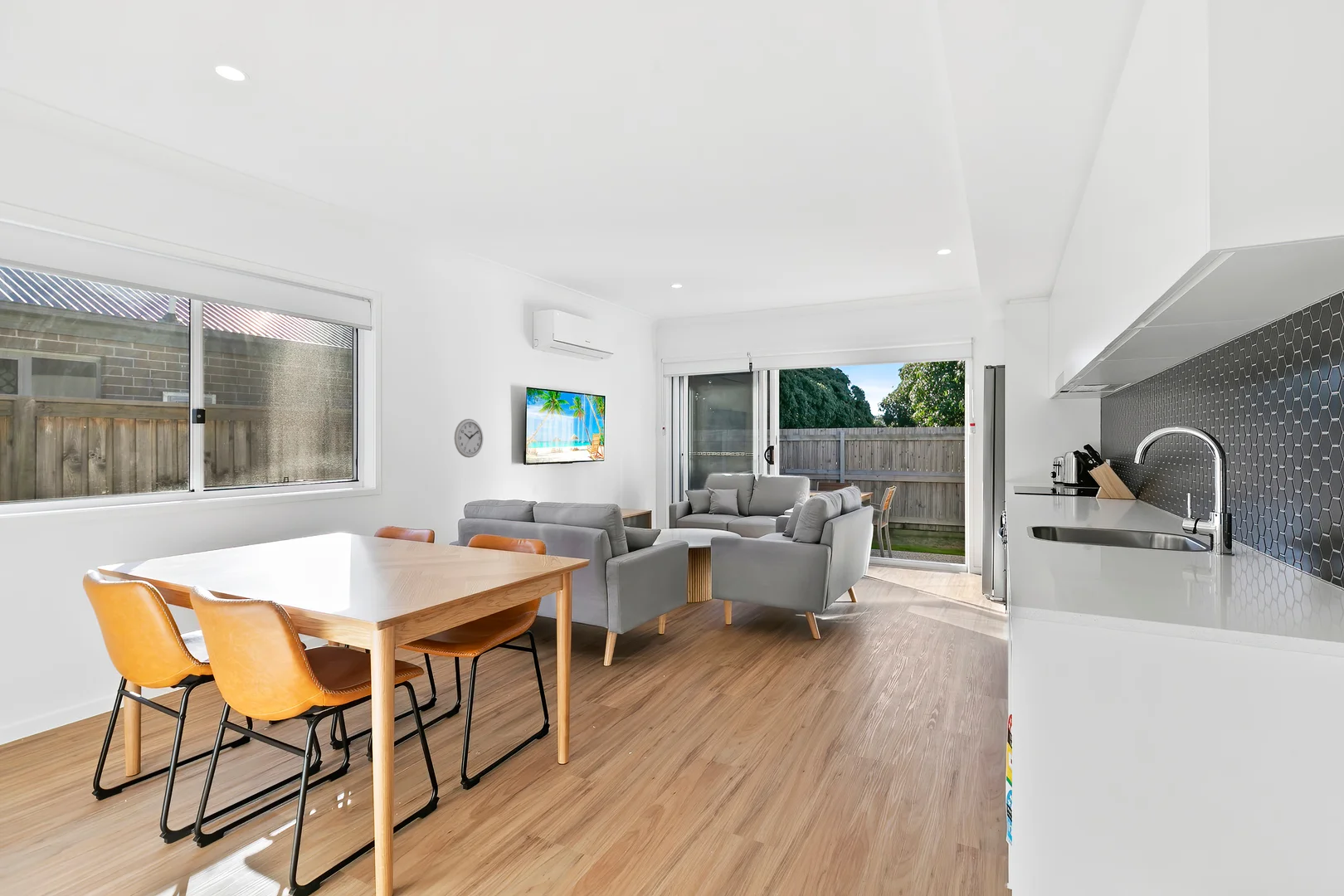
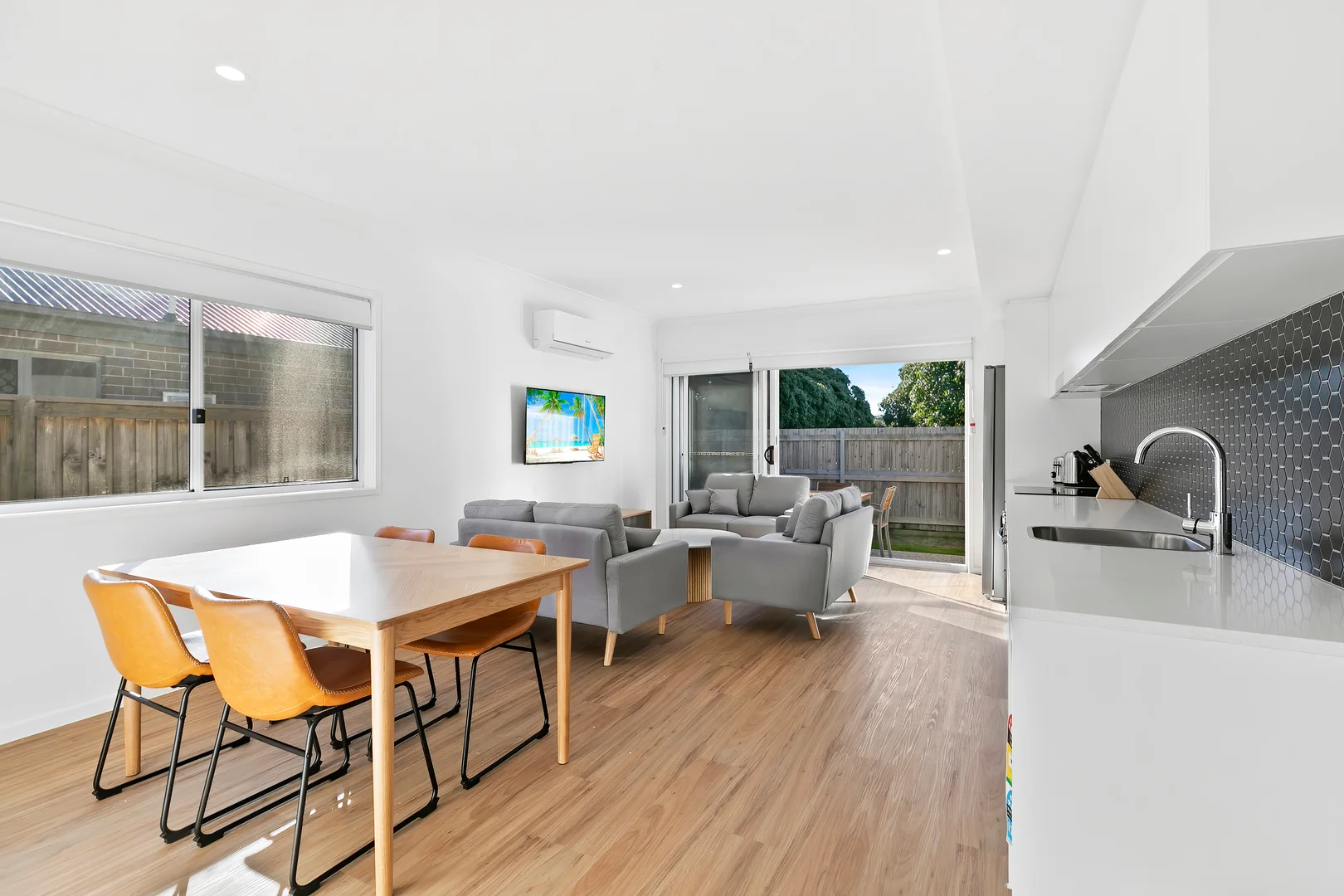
- wall clock [454,418,485,459]
